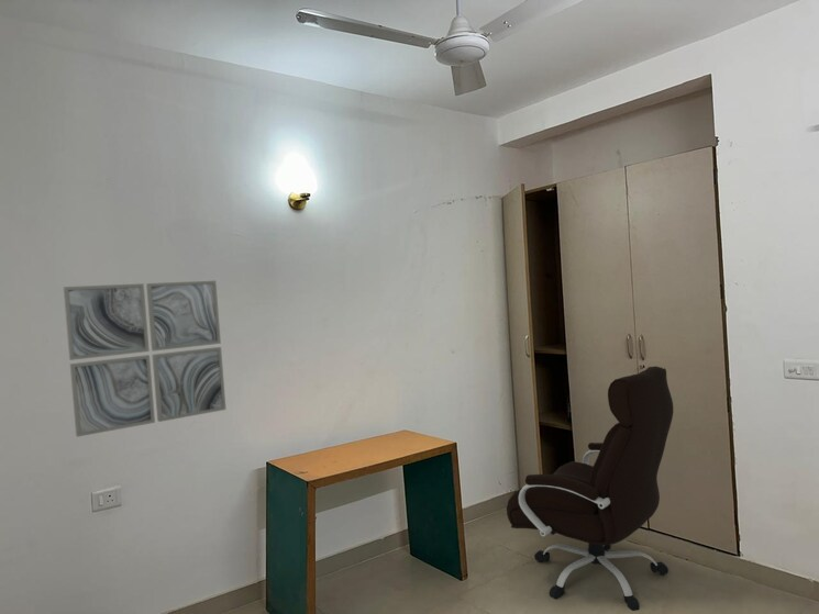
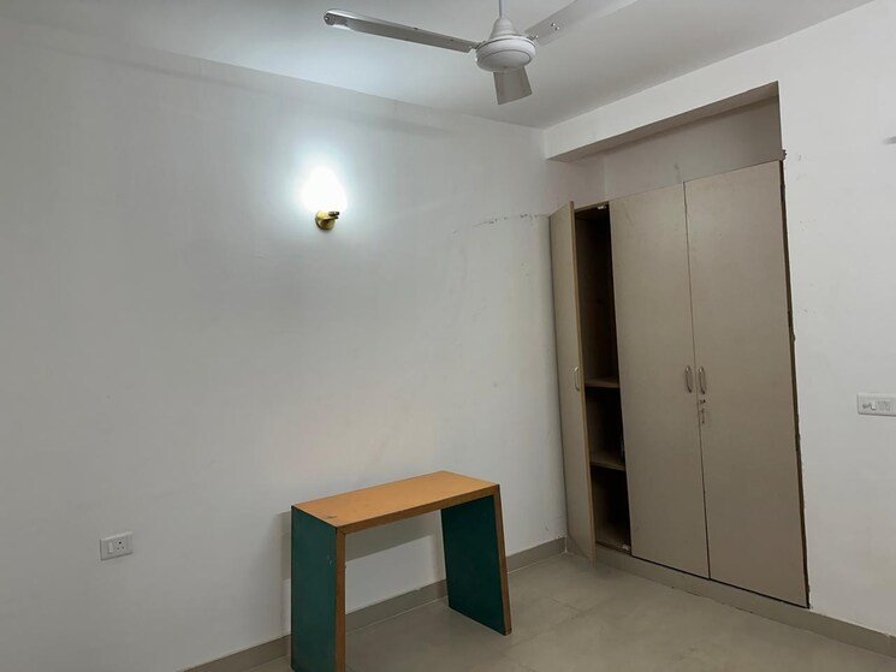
- wall art [63,280,226,438]
- office chair [506,365,674,612]
